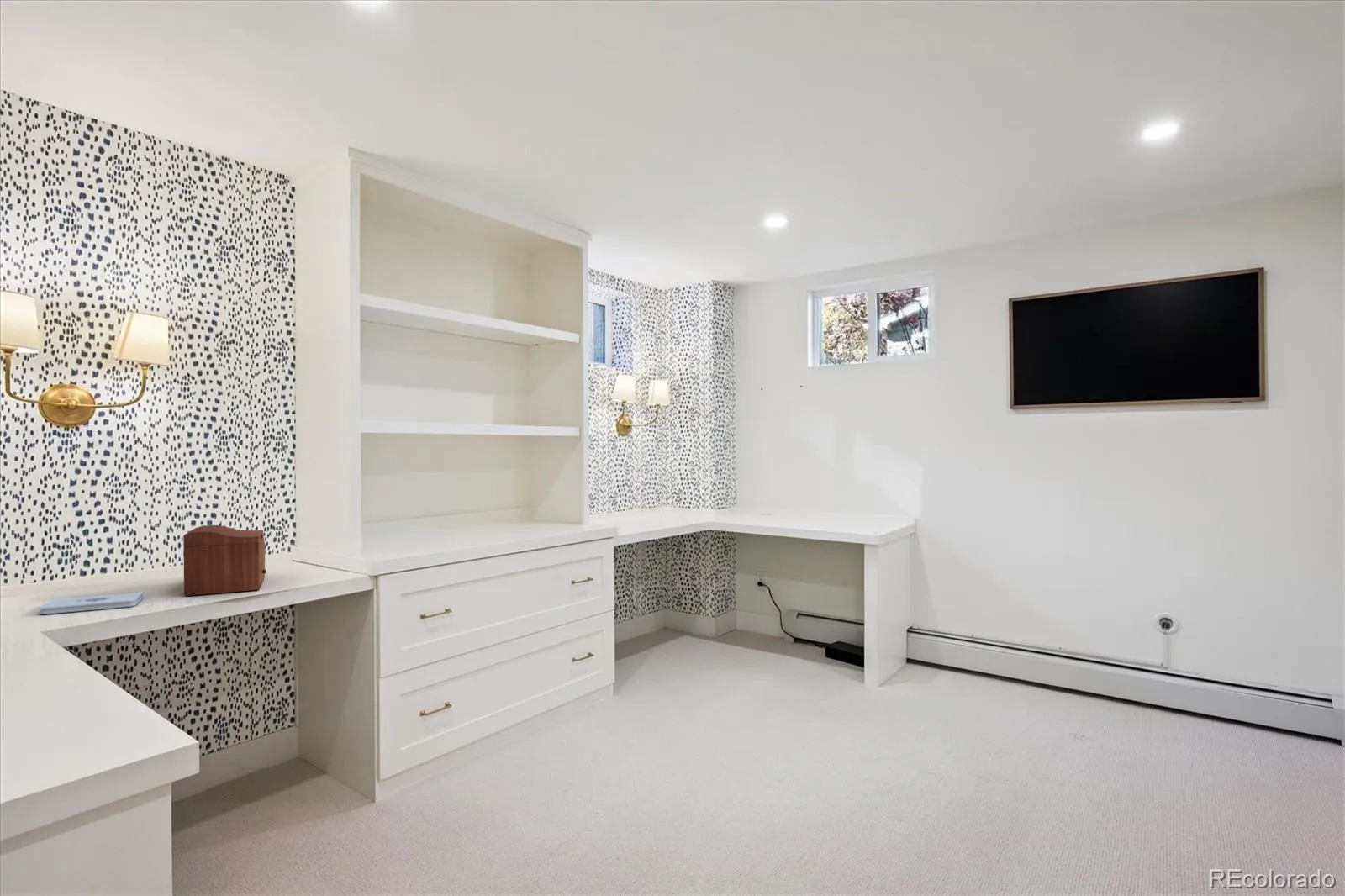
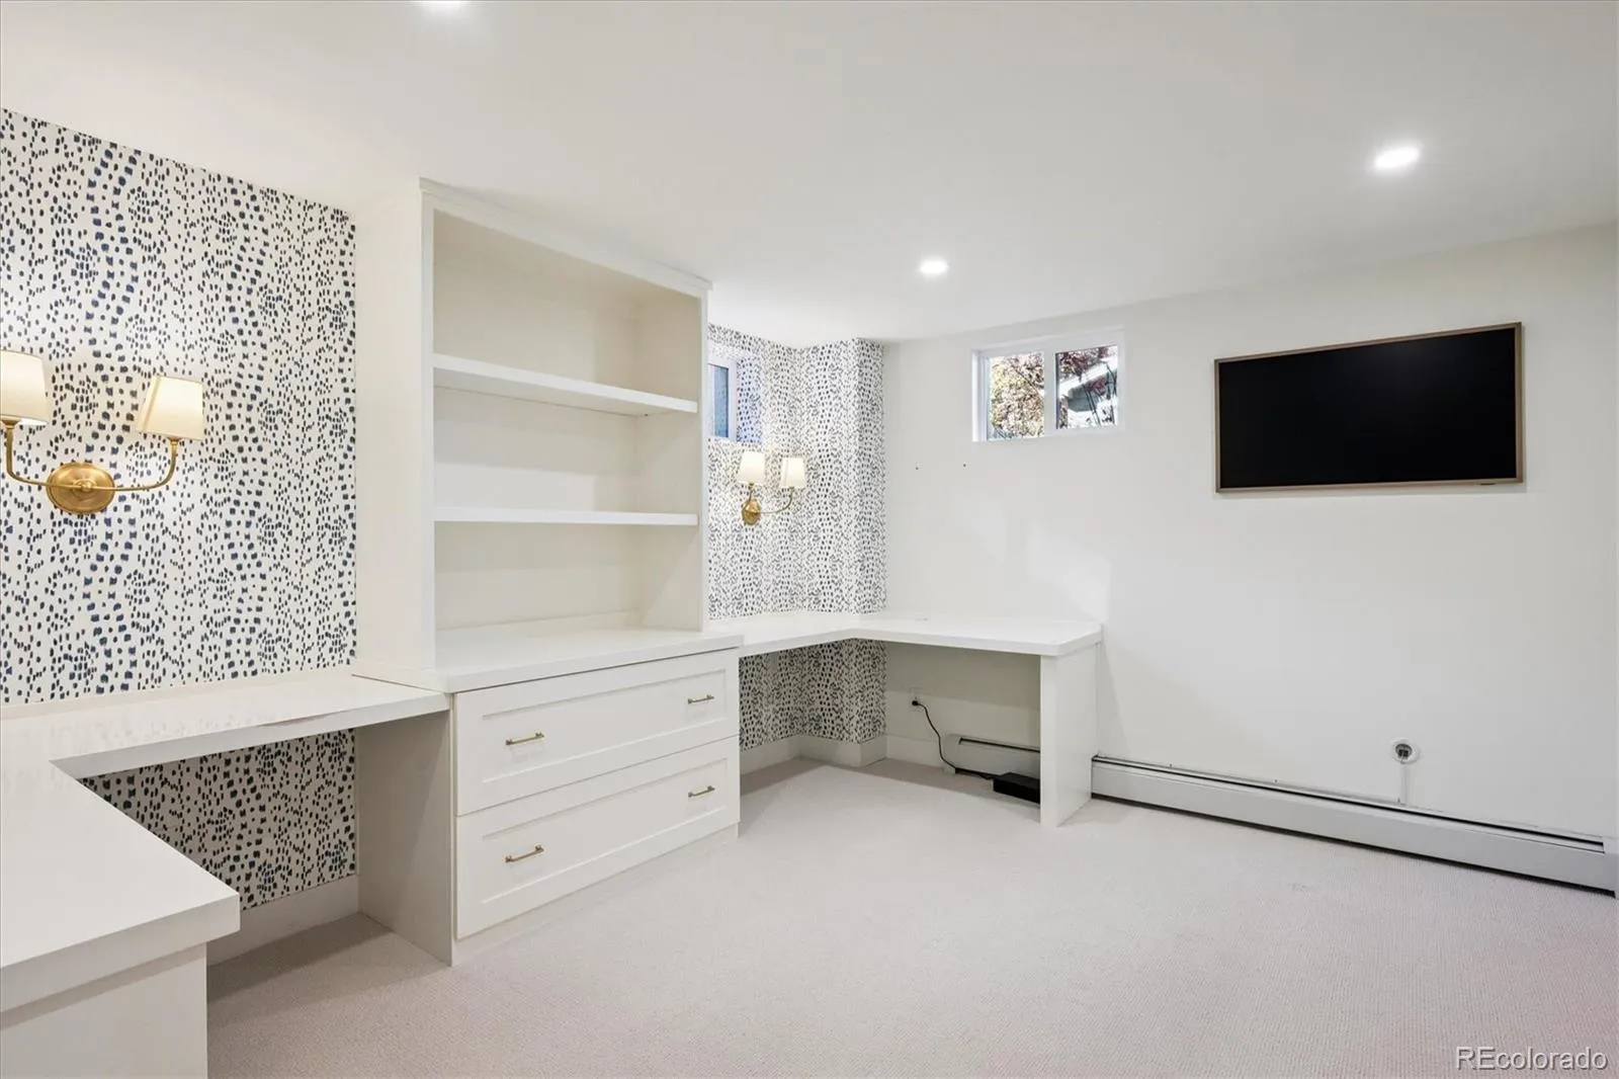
- sewing box [182,524,267,597]
- notepad [39,591,145,615]
